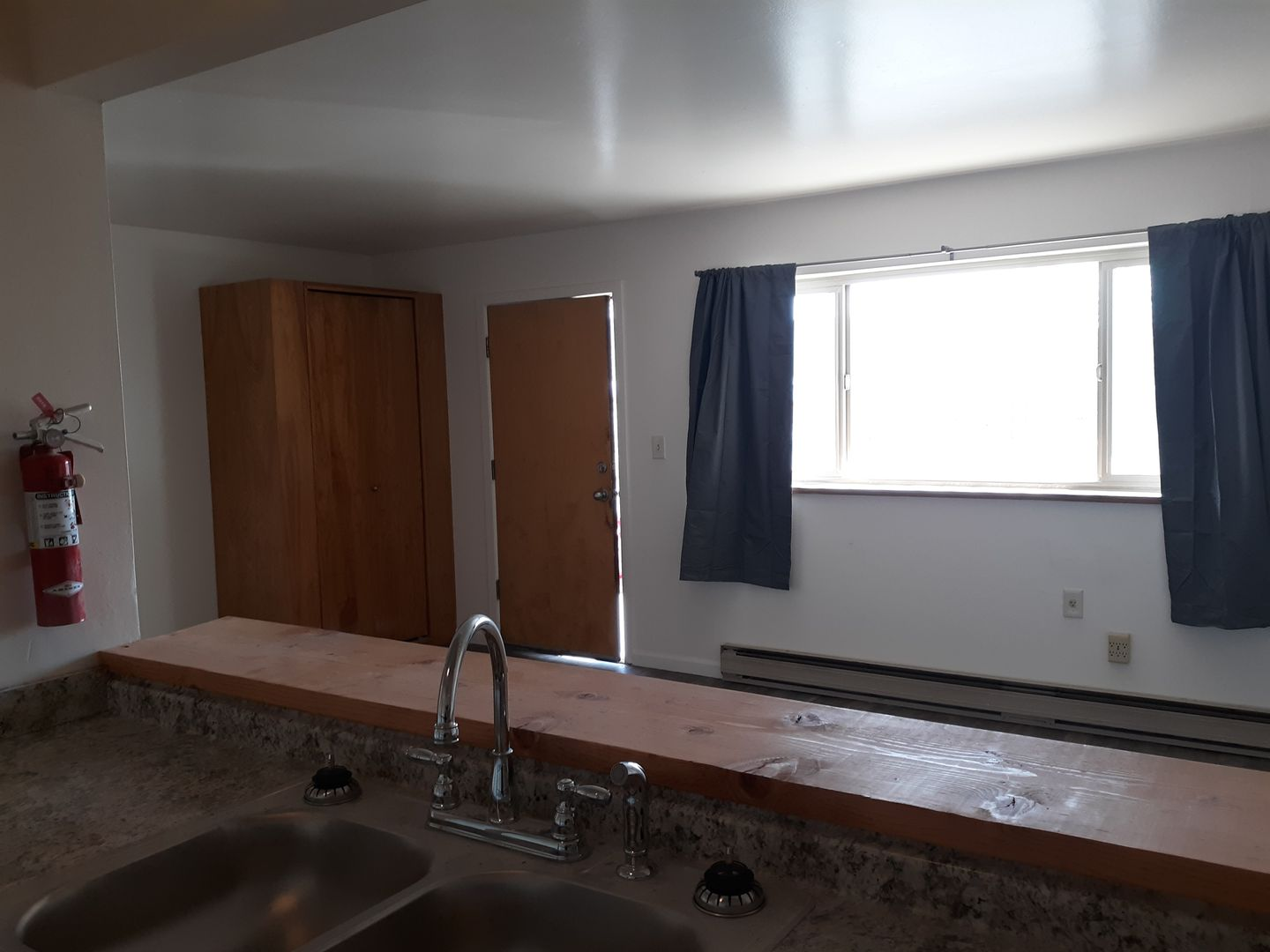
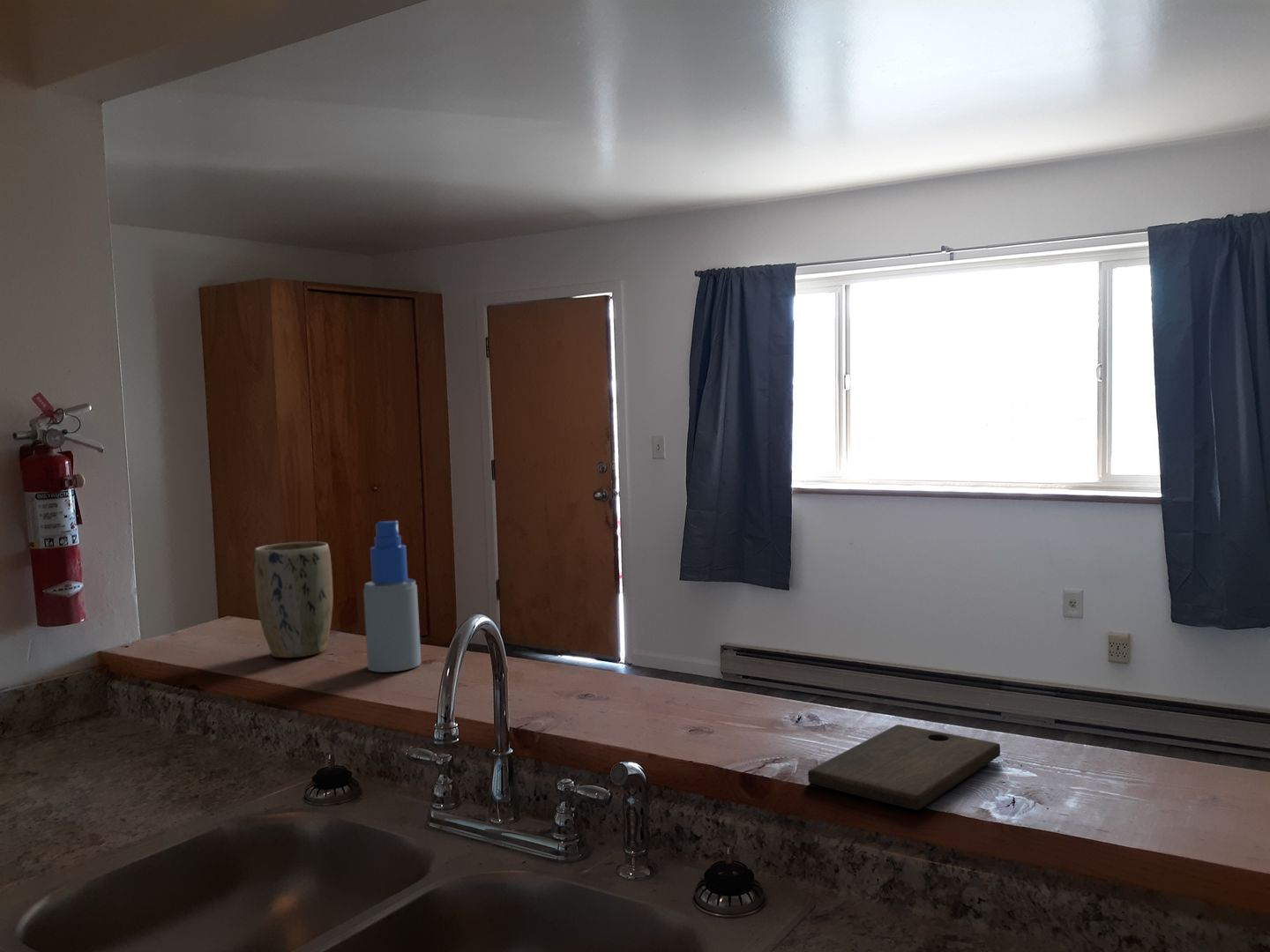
+ plant pot [253,541,334,658]
+ cutting board [807,724,1001,811]
+ spray bottle [362,520,422,673]
